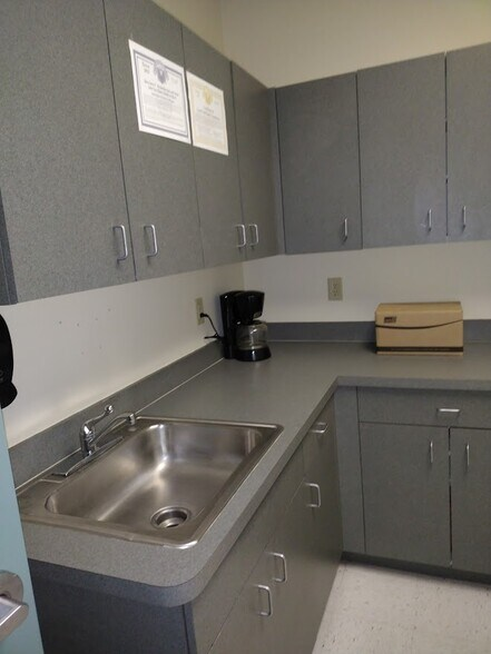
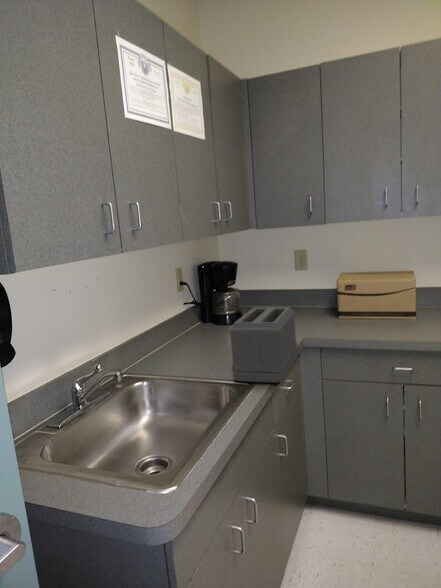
+ toaster [228,306,299,384]
